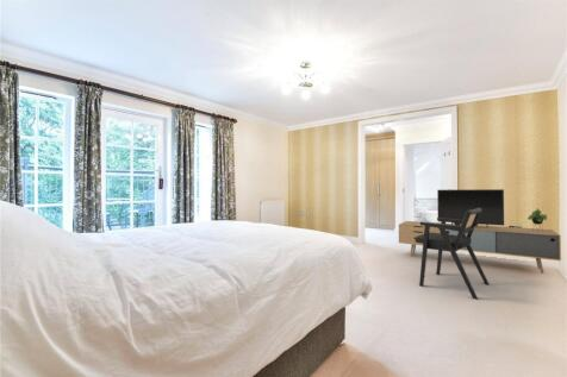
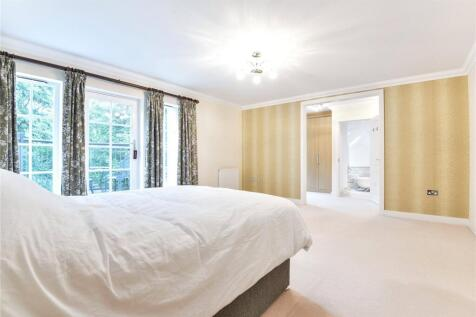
- armchair [415,208,491,301]
- media console [398,188,562,275]
